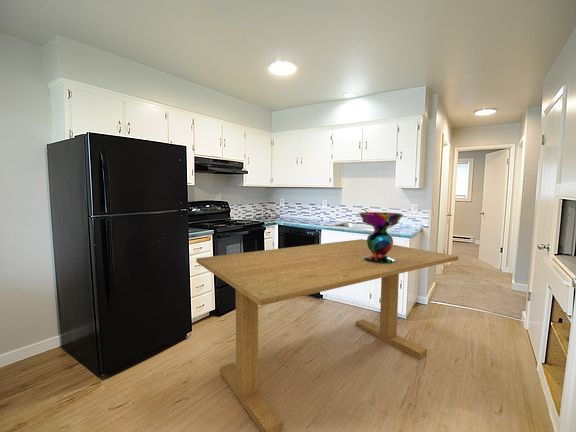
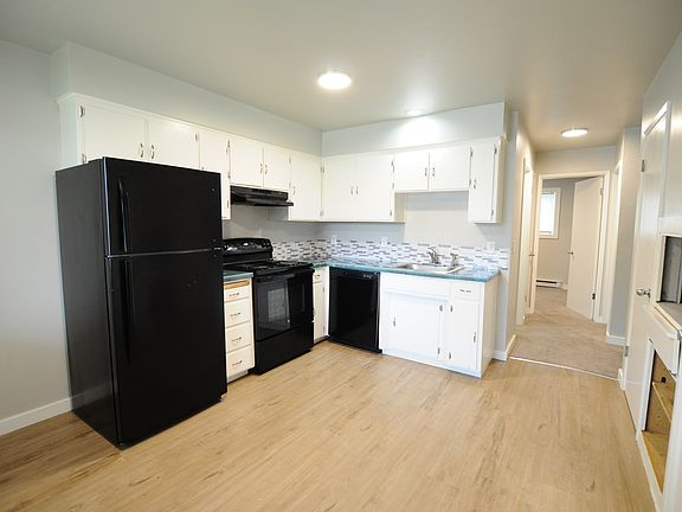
- decorative bowl [357,211,406,264]
- dining table [195,238,459,432]
